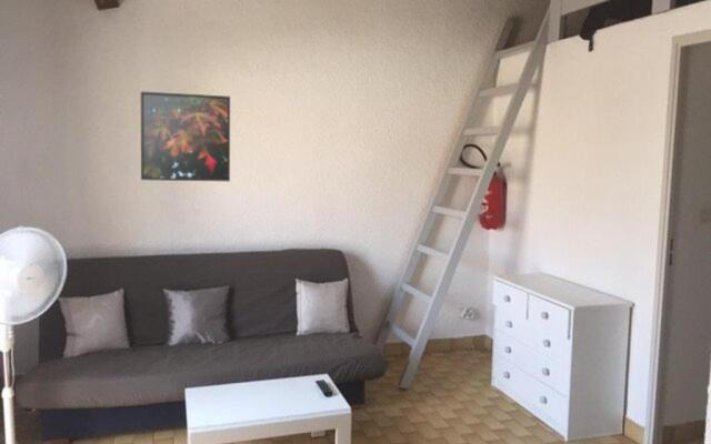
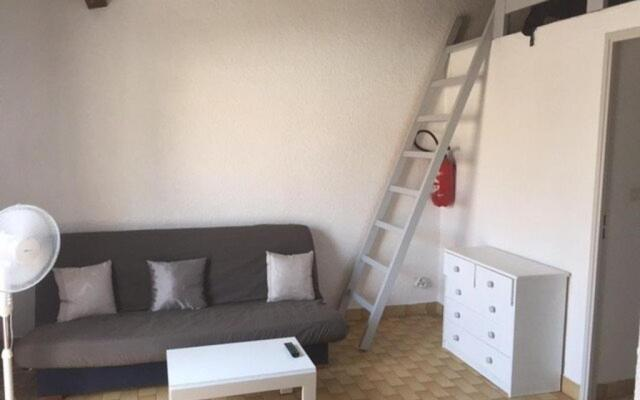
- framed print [140,90,231,182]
